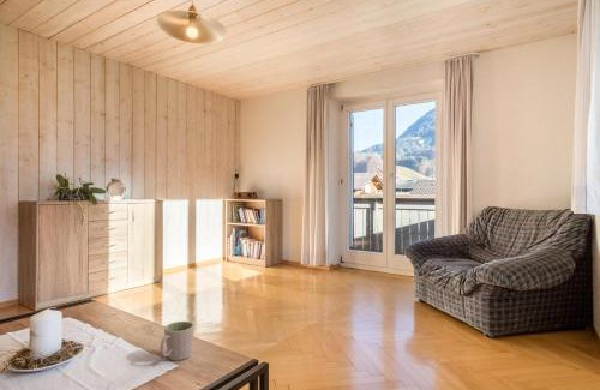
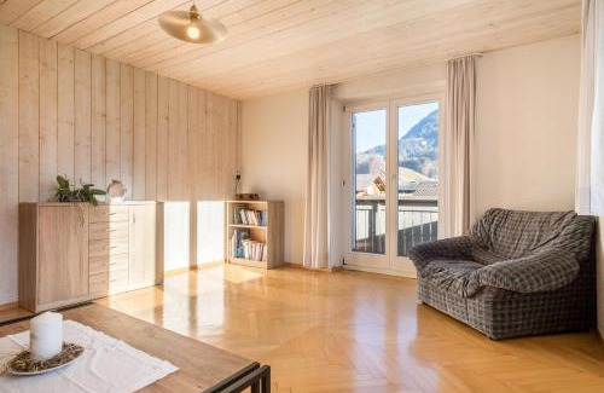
- mug [160,320,196,361]
